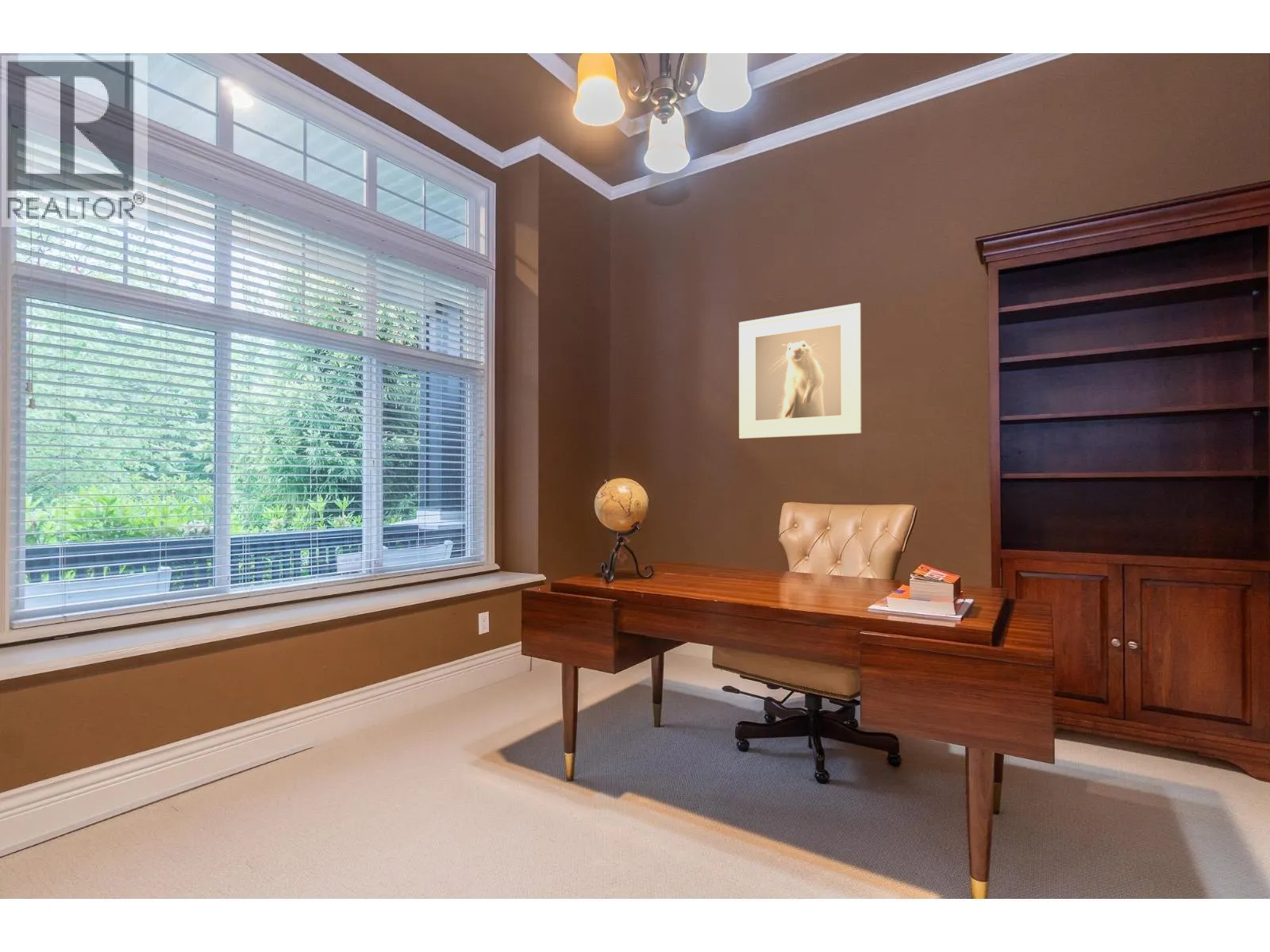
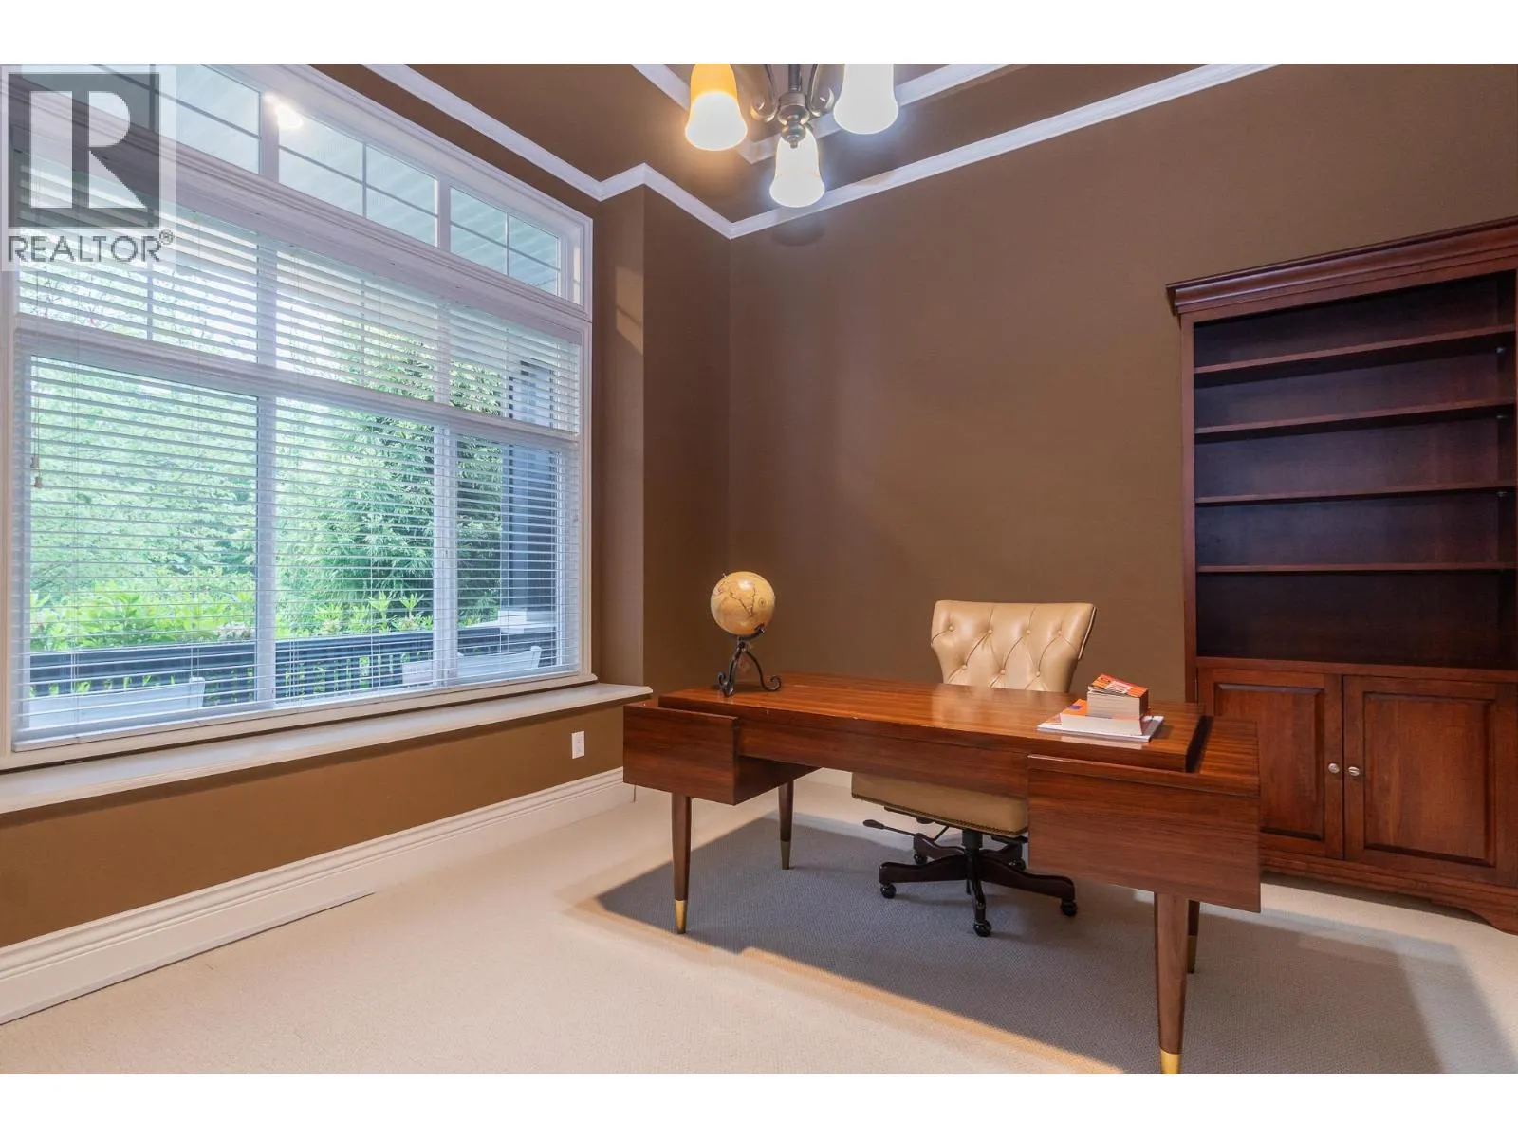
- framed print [738,302,862,440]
